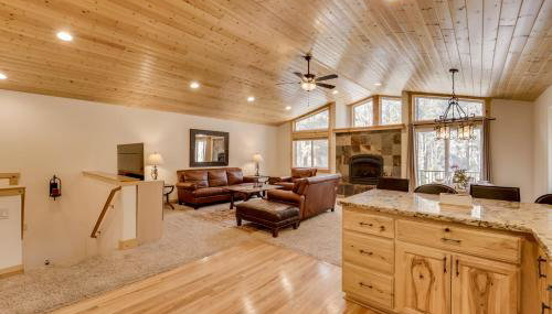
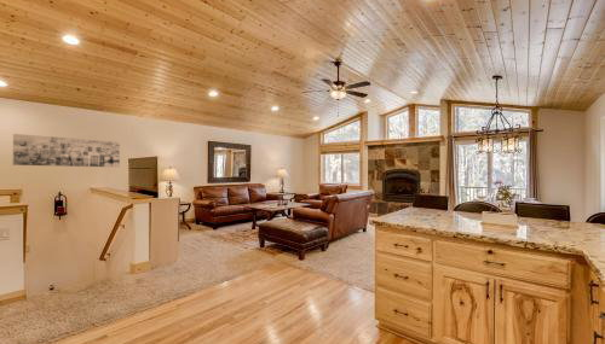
+ wall art [12,133,121,168]
